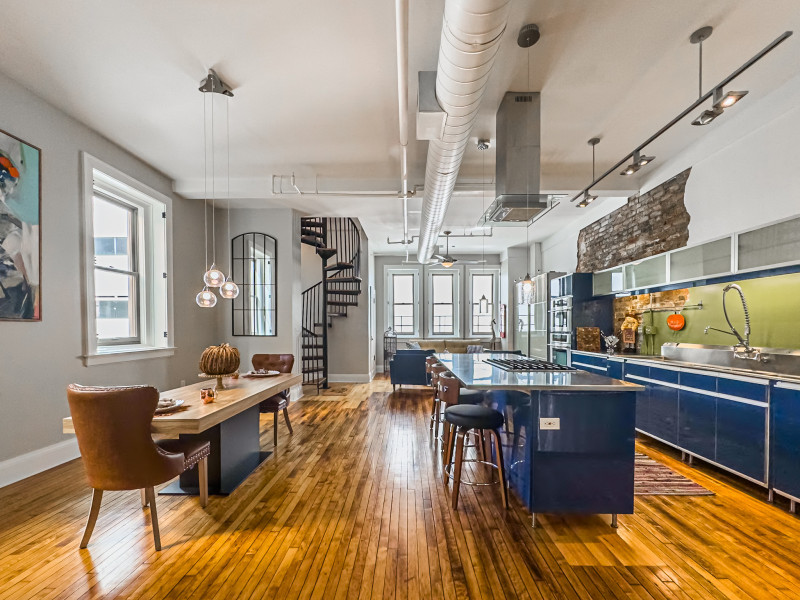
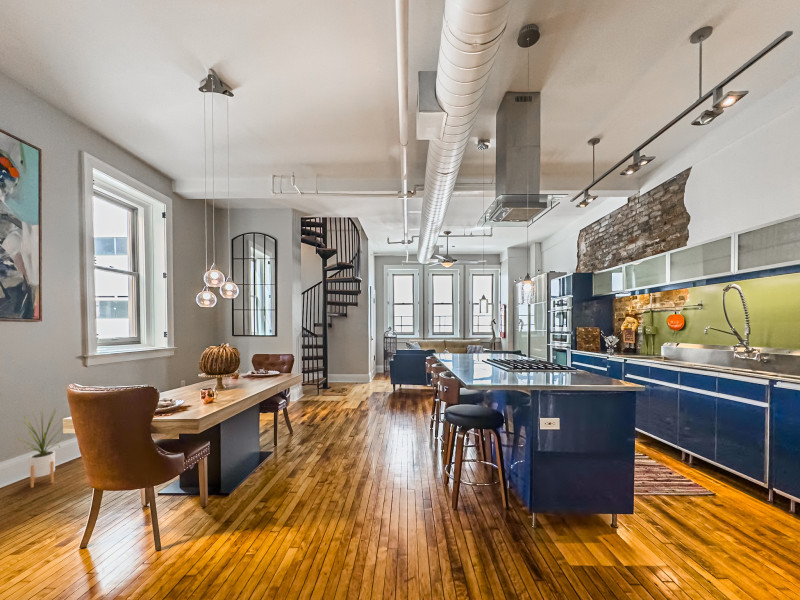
+ house plant [14,405,66,489]
